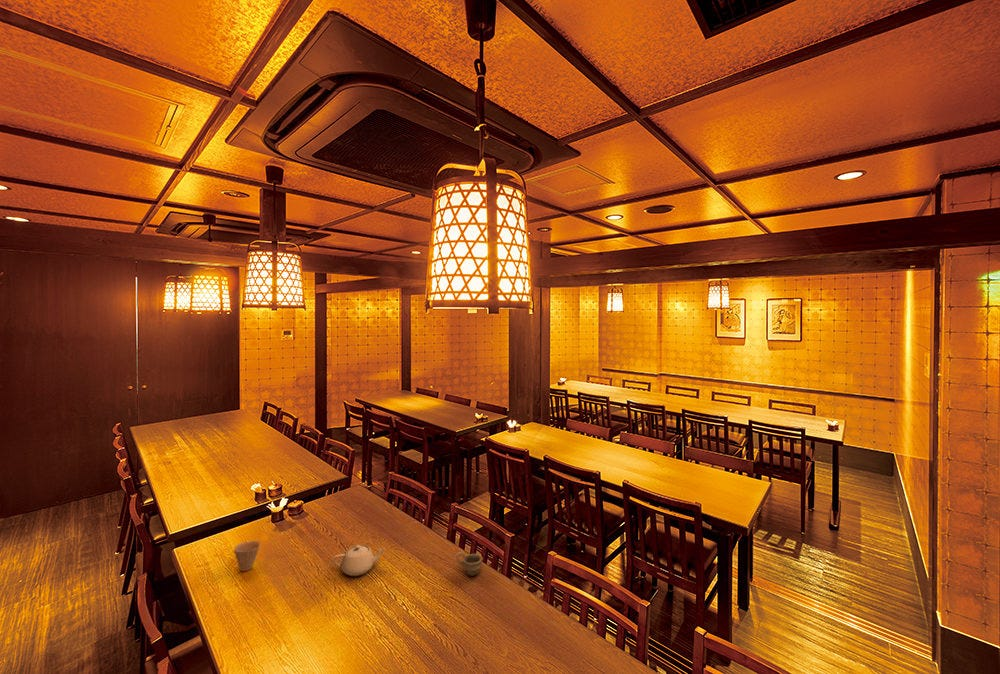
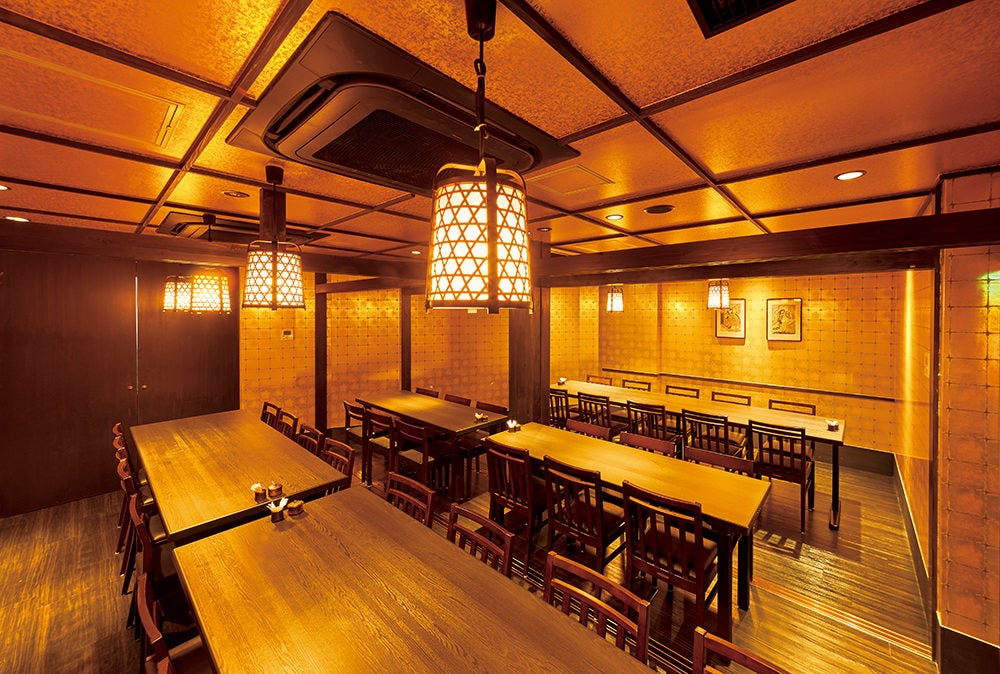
- cup [233,540,261,572]
- teapot [332,544,386,577]
- cup [455,551,483,577]
